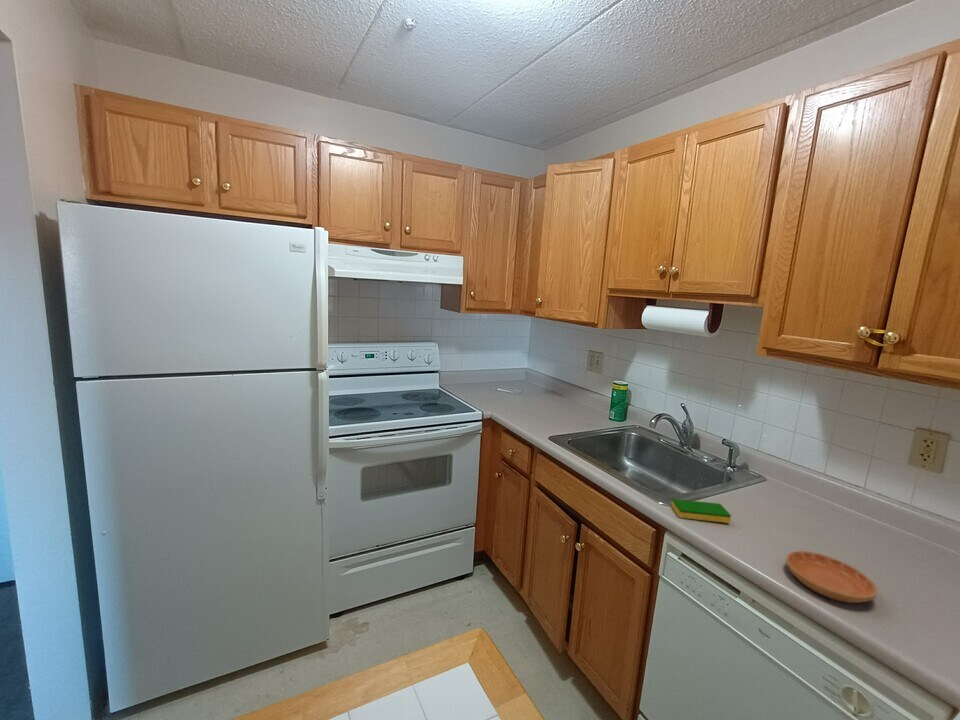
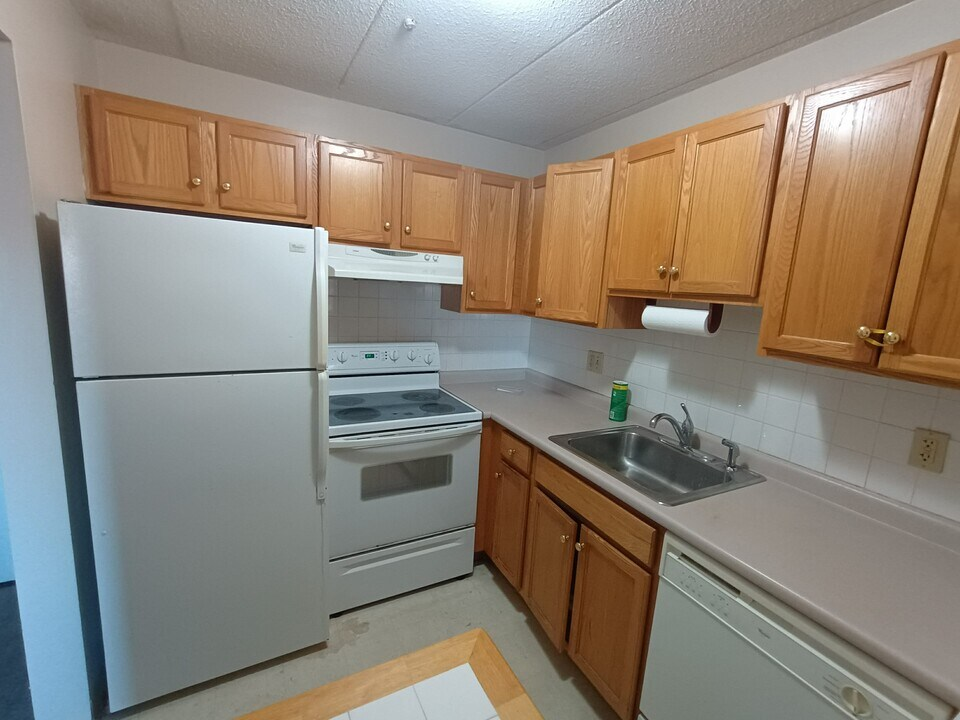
- saucer [785,550,879,604]
- dish sponge [670,498,732,524]
